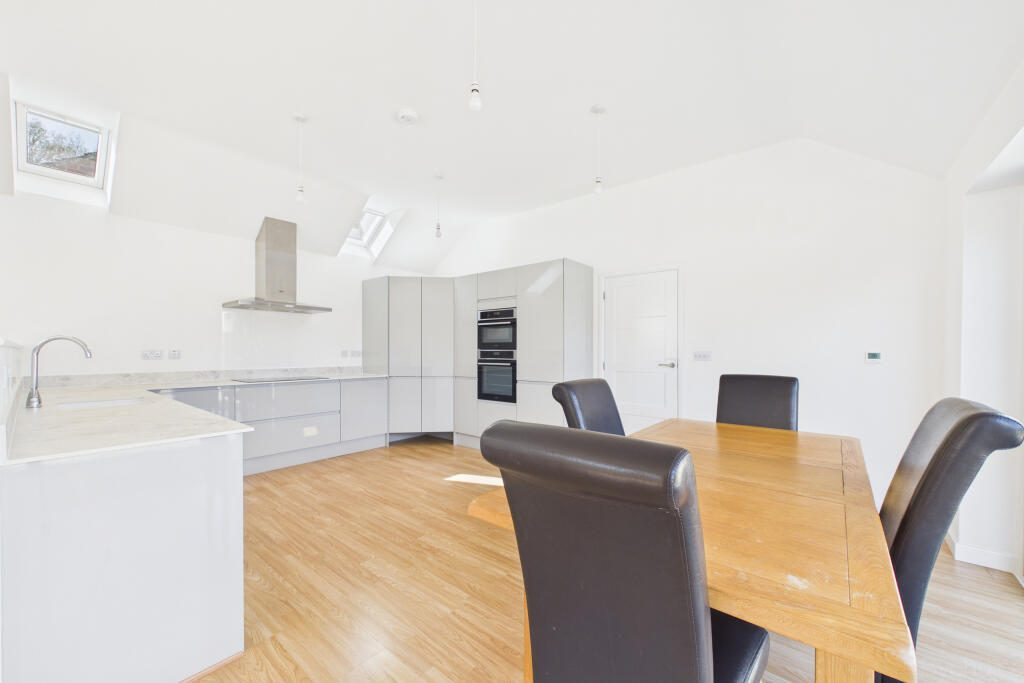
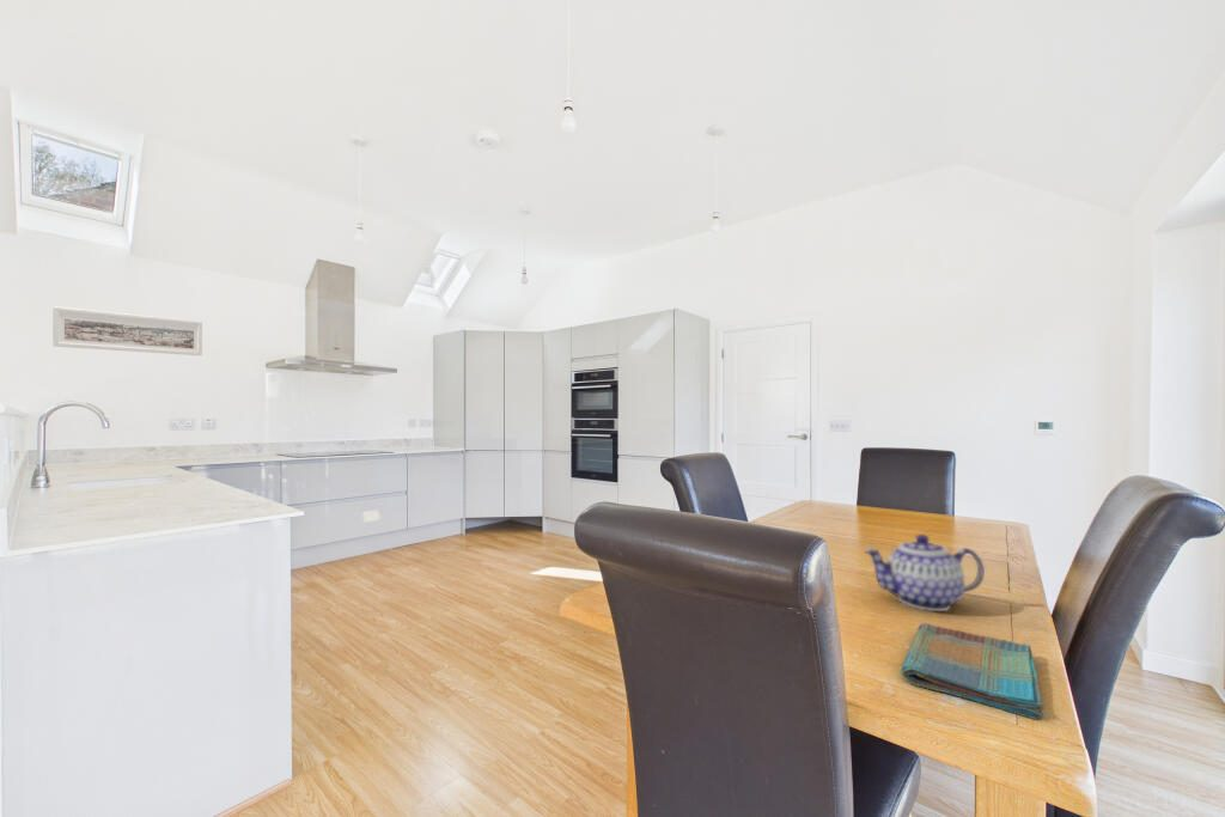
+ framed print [51,305,203,356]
+ dish towel [901,622,1044,721]
+ teapot [863,534,986,612]
